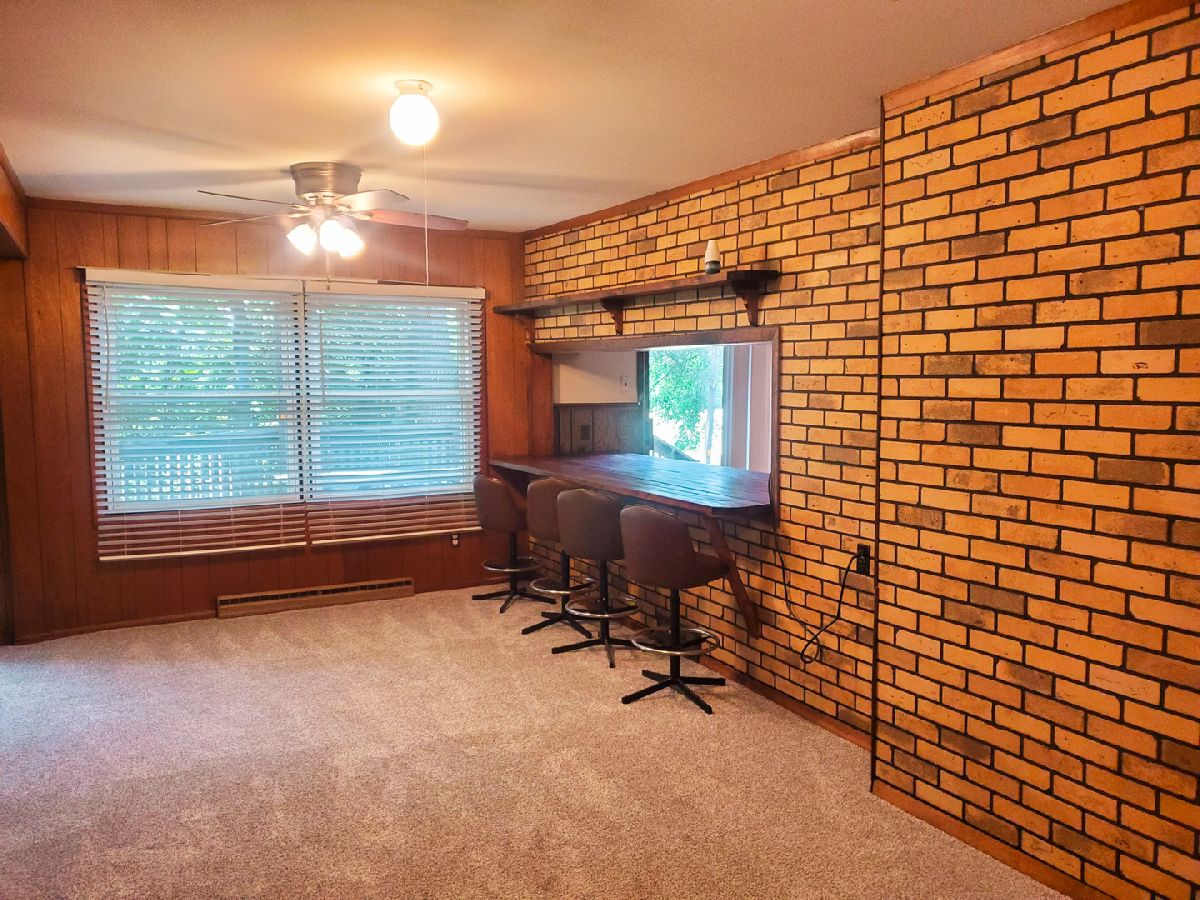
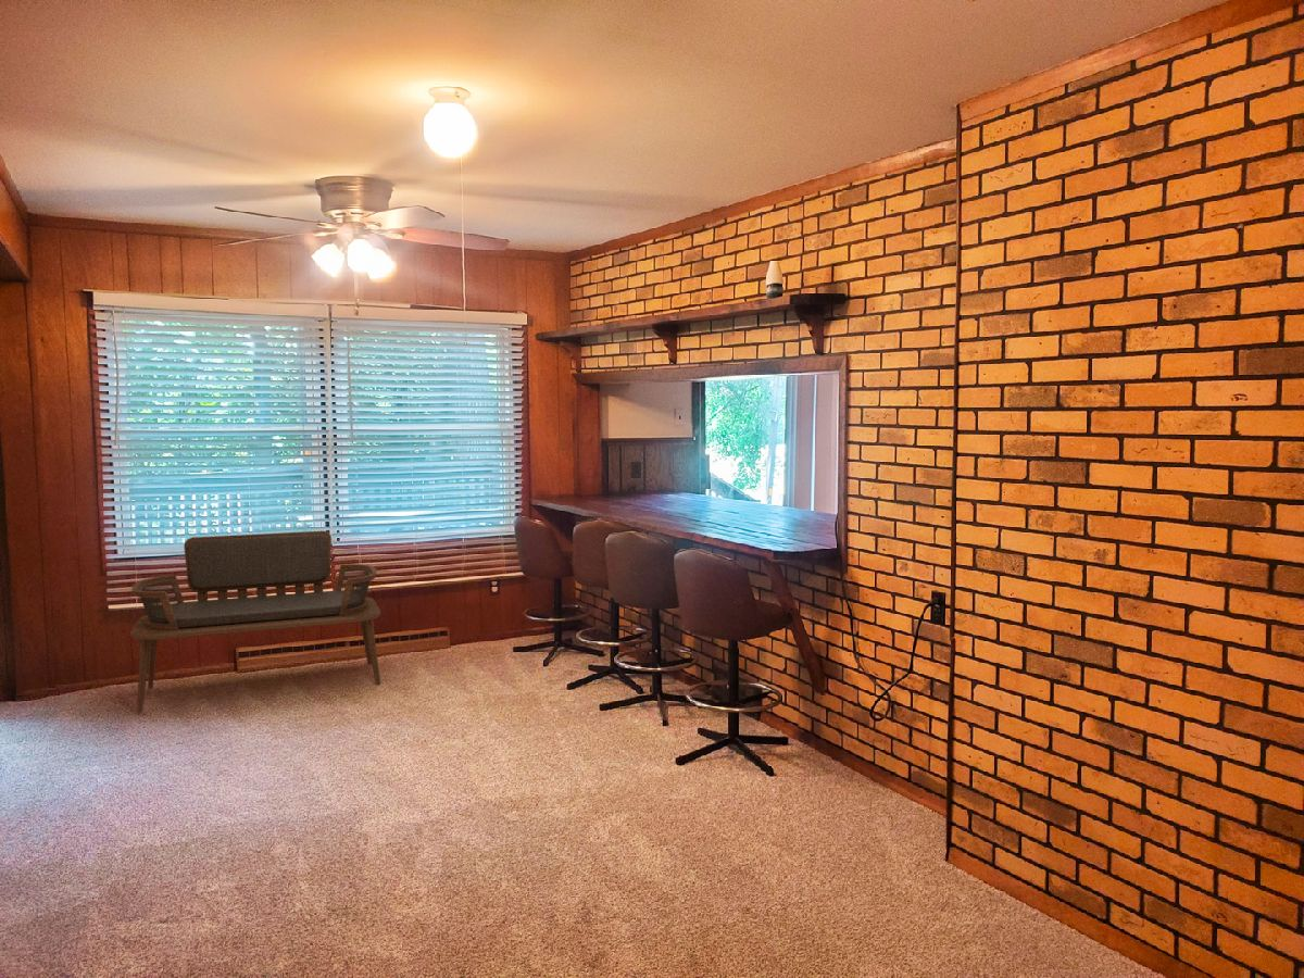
+ bench [129,529,381,714]
